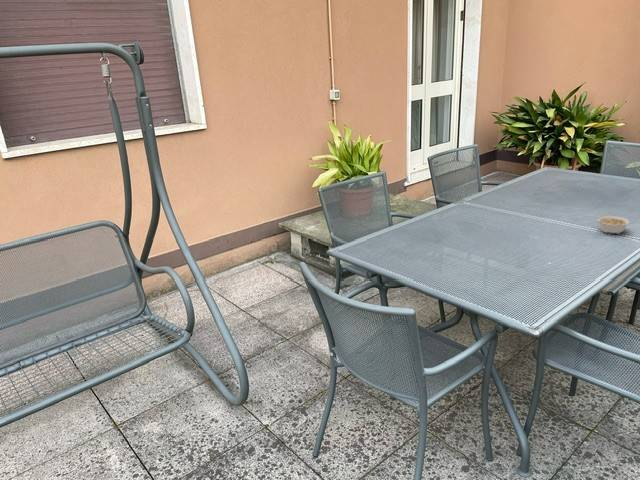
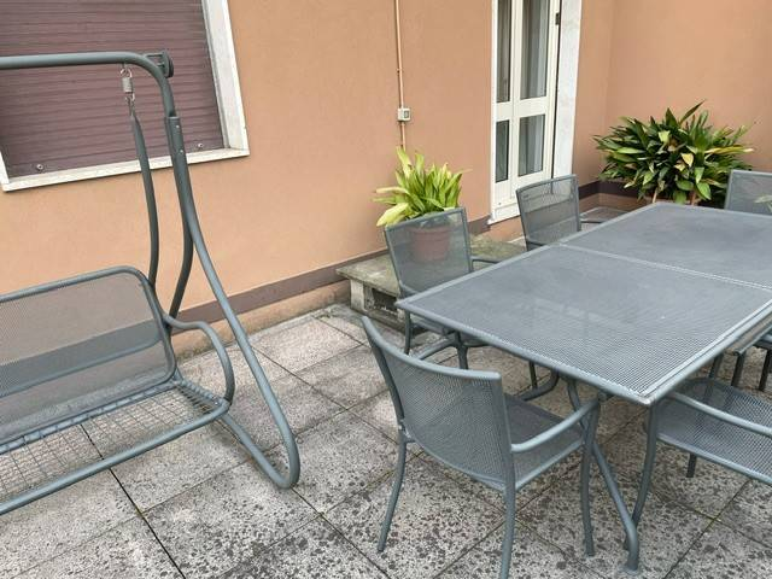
- legume [596,215,631,235]
